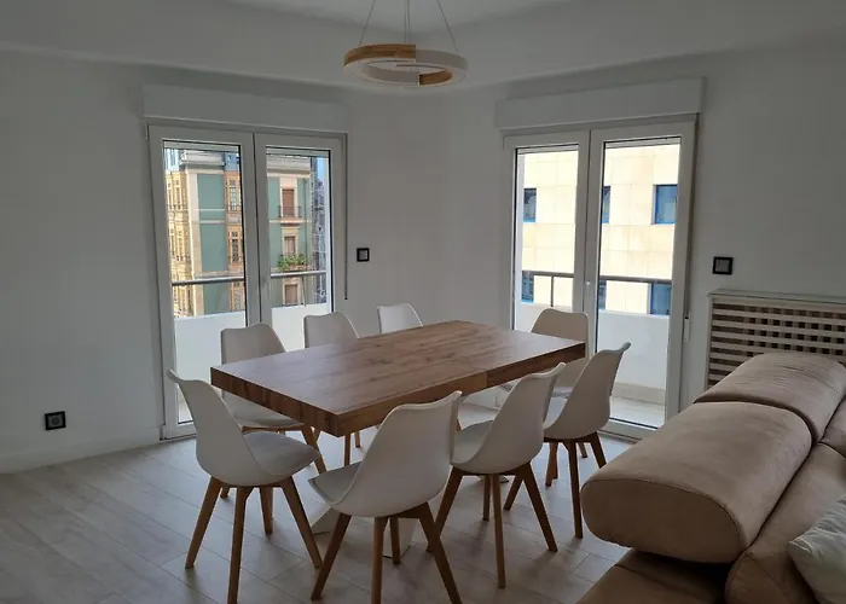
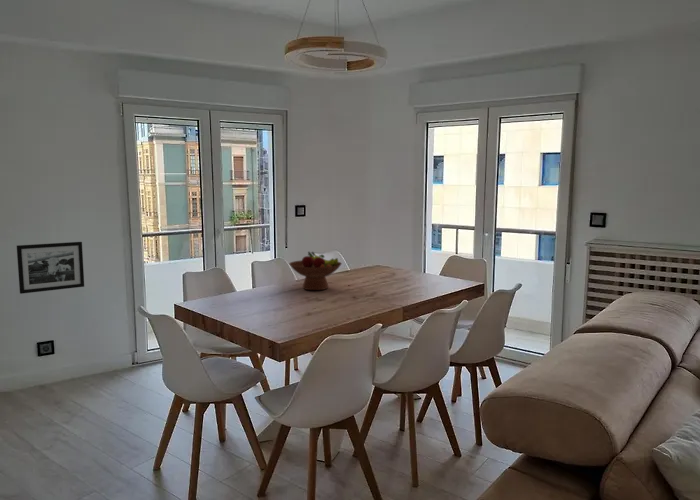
+ picture frame [16,241,85,295]
+ fruit bowl [288,251,343,291]
